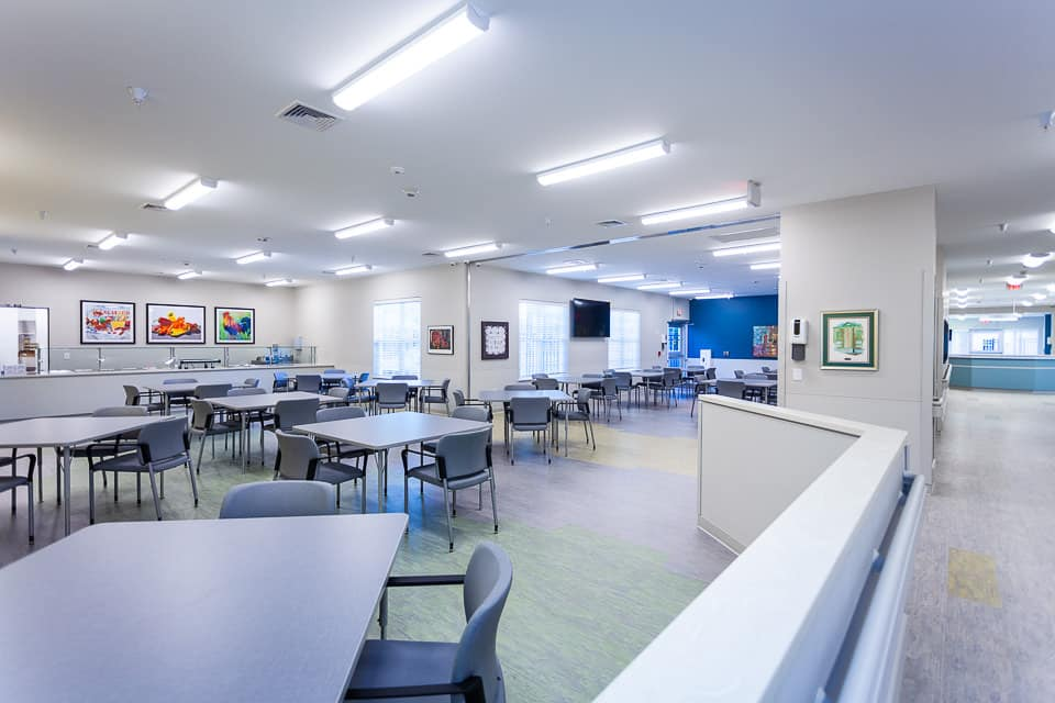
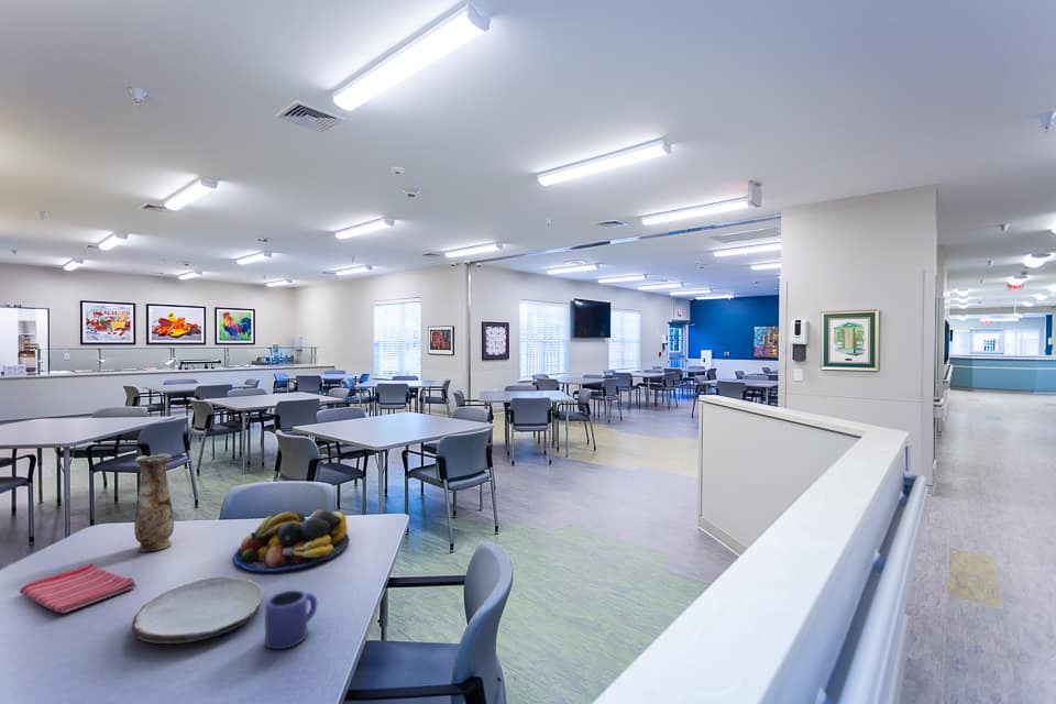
+ fruit bowl [232,508,351,573]
+ vase [133,452,175,552]
+ dish towel [19,562,138,614]
+ plate [131,575,265,645]
+ mug [264,590,319,650]
